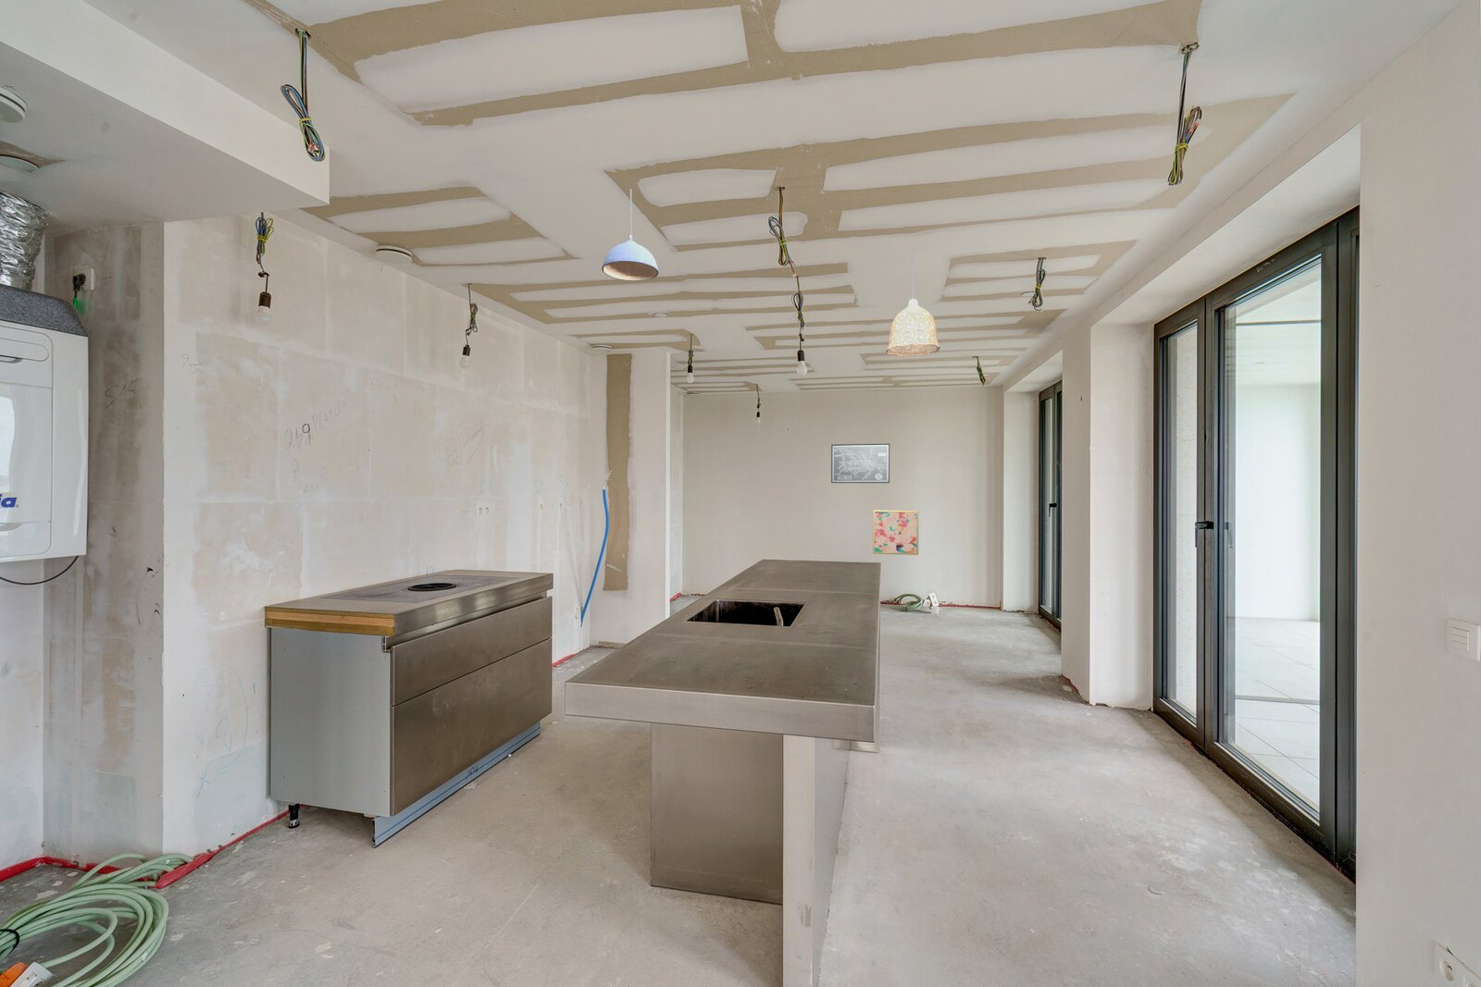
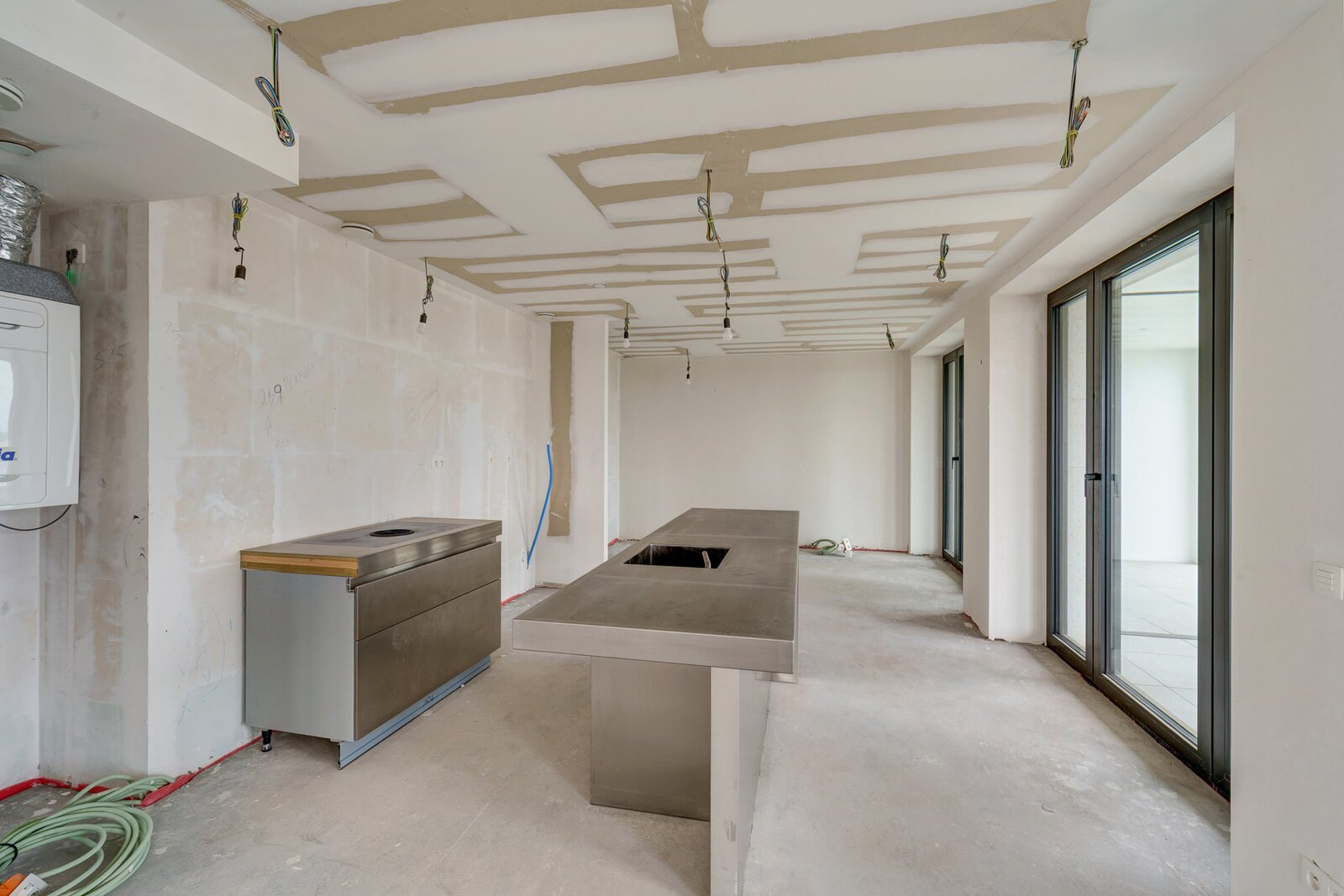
- pendant light [601,187,660,282]
- wall art [830,443,890,484]
- pendant lamp [885,252,940,357]
- wall art [872,510,919,556]
